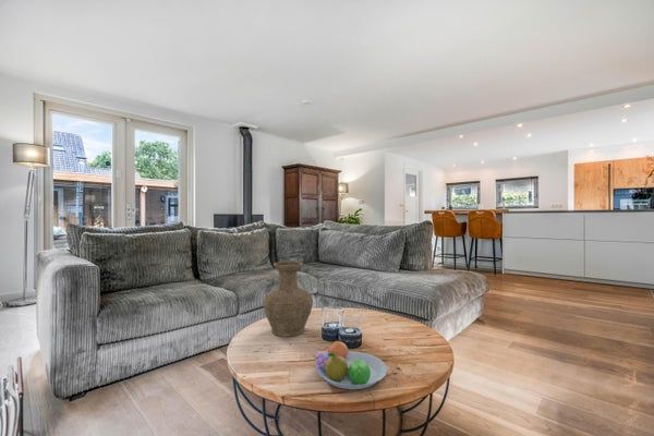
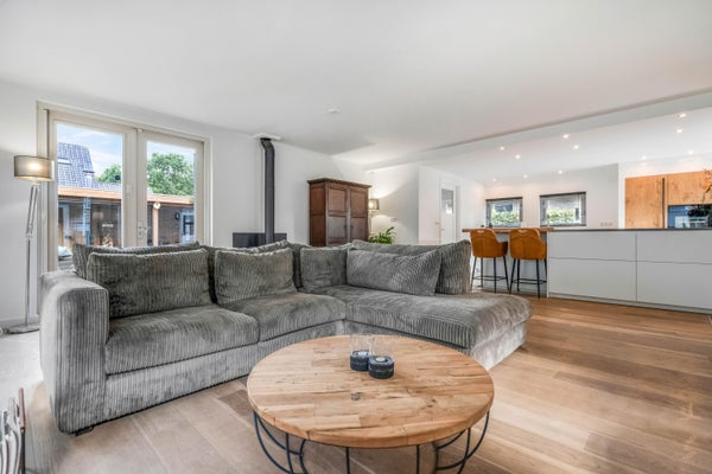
- vase [262,261,314,338]
- fruit bowl [314,339,388,390]
